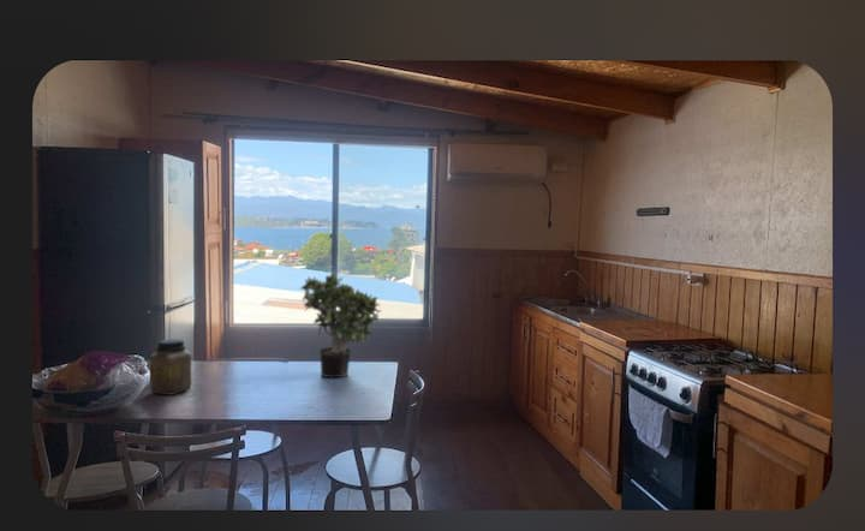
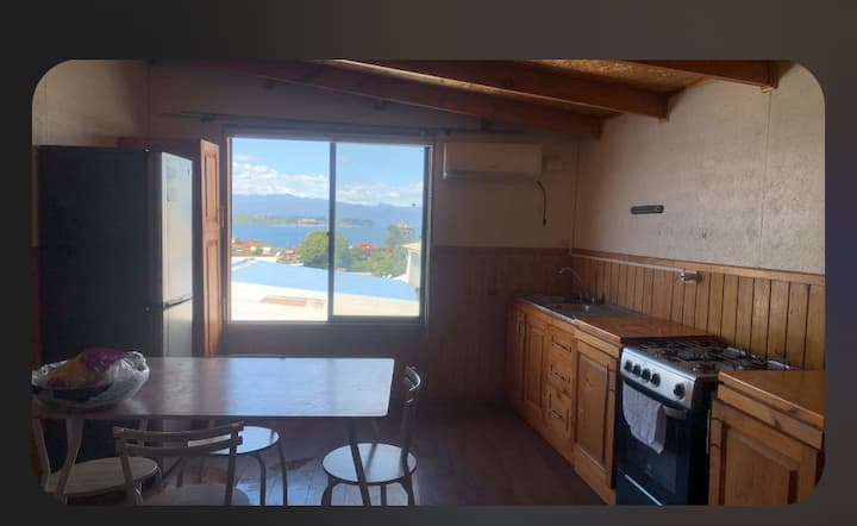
- jar [149,338,192,396]
- potted plant [298,273,382,378]
